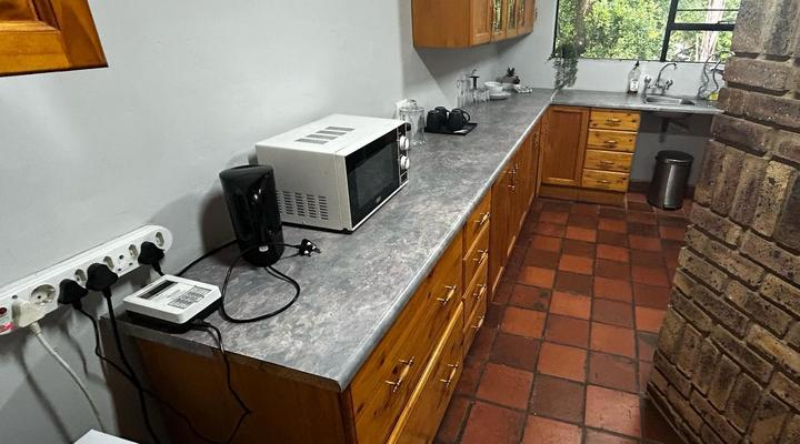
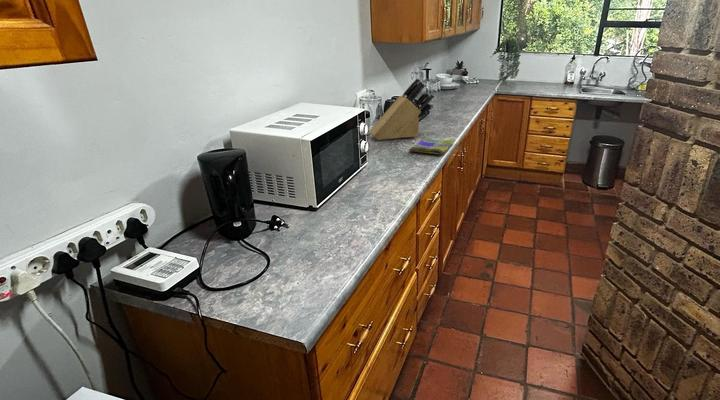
+ knife block [368,77,435,141]
+ dish towel [408,137,455,155]
